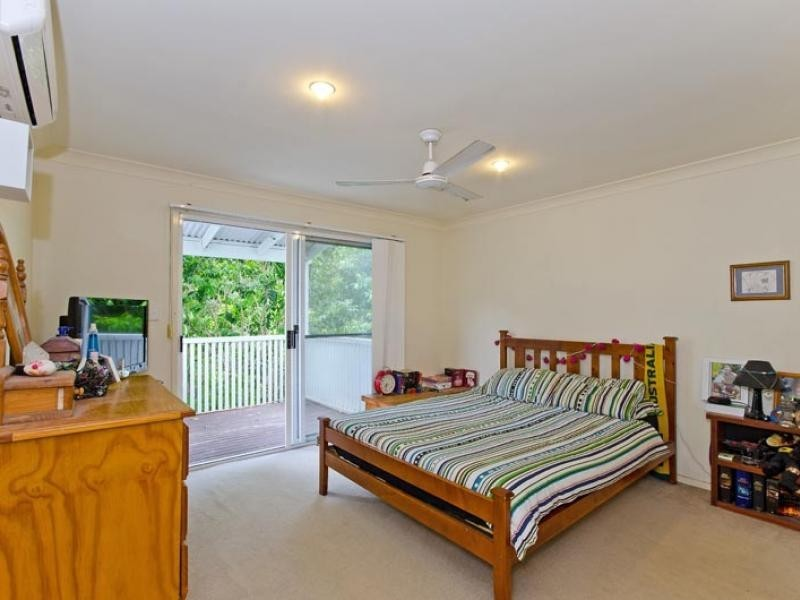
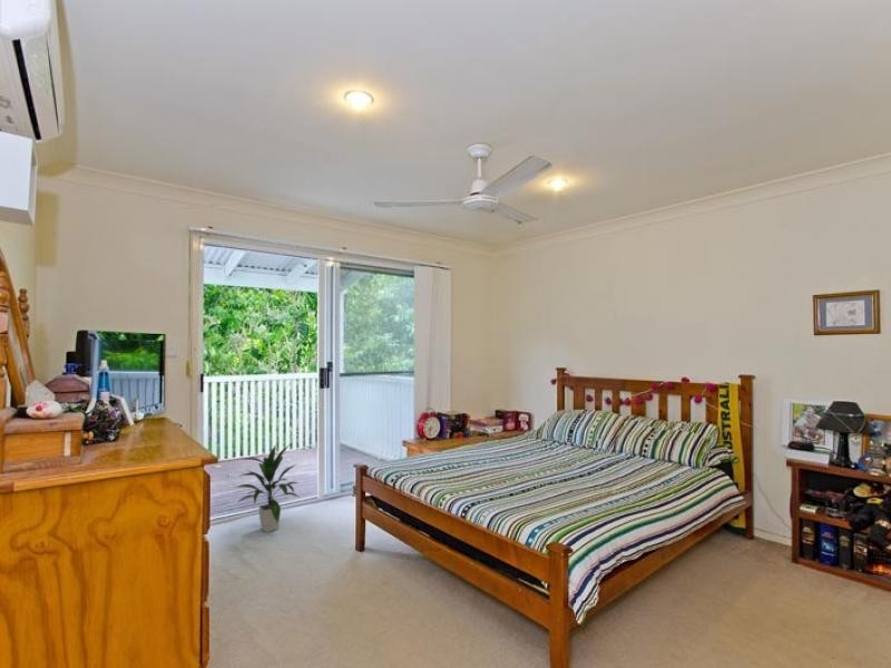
+ indoor plant [232,443,302,533]
